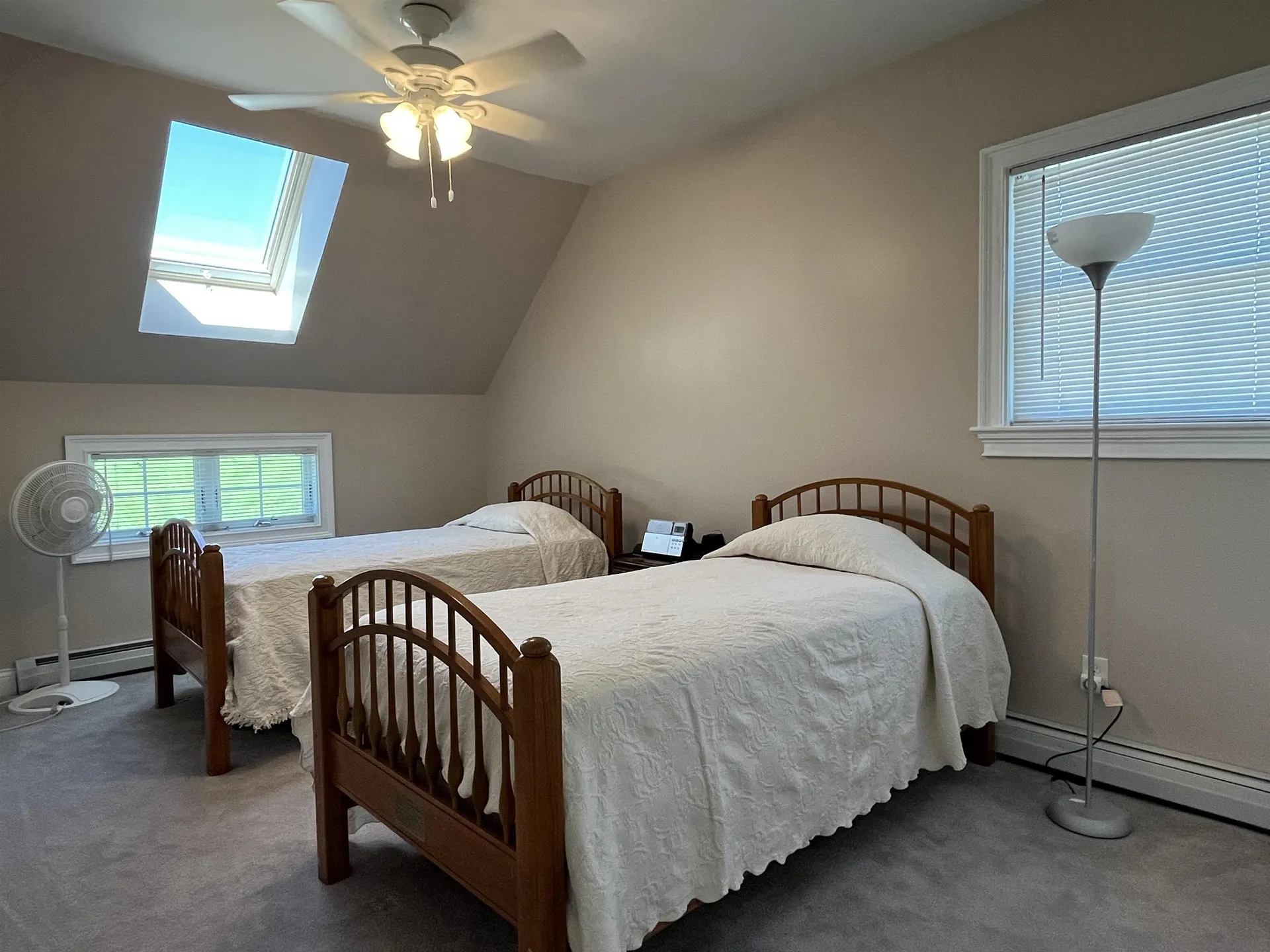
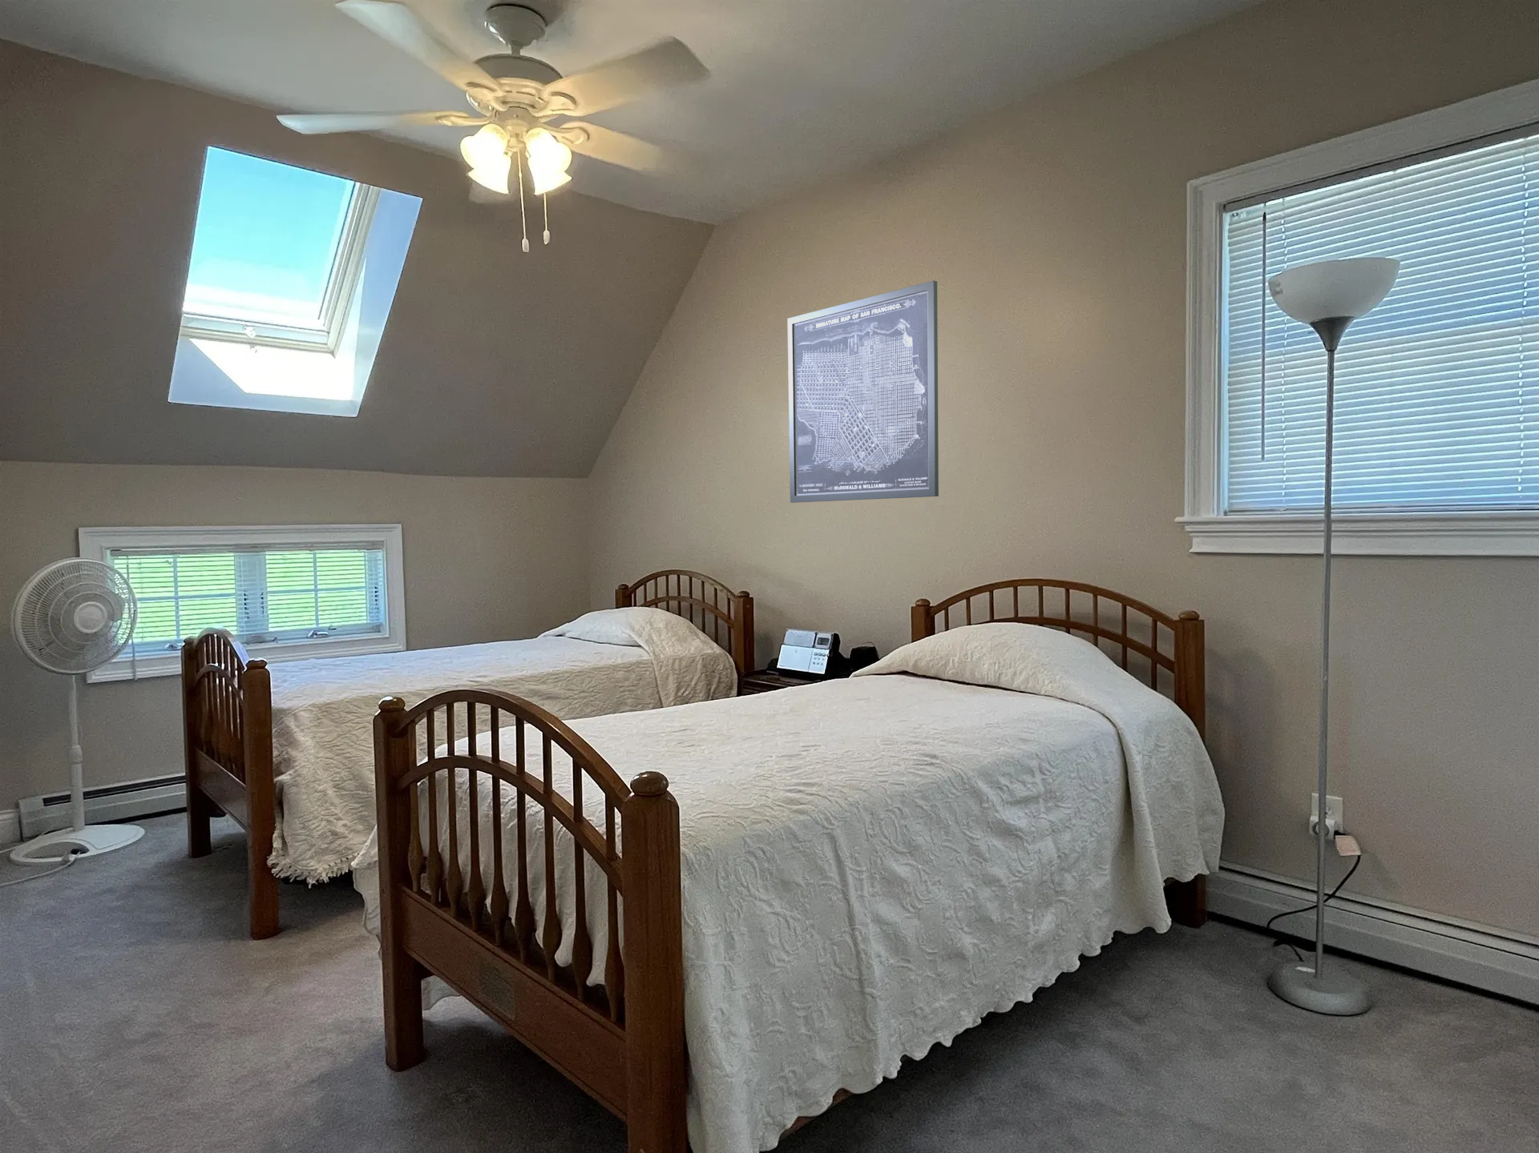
+ wall art [788,280,939,504]
